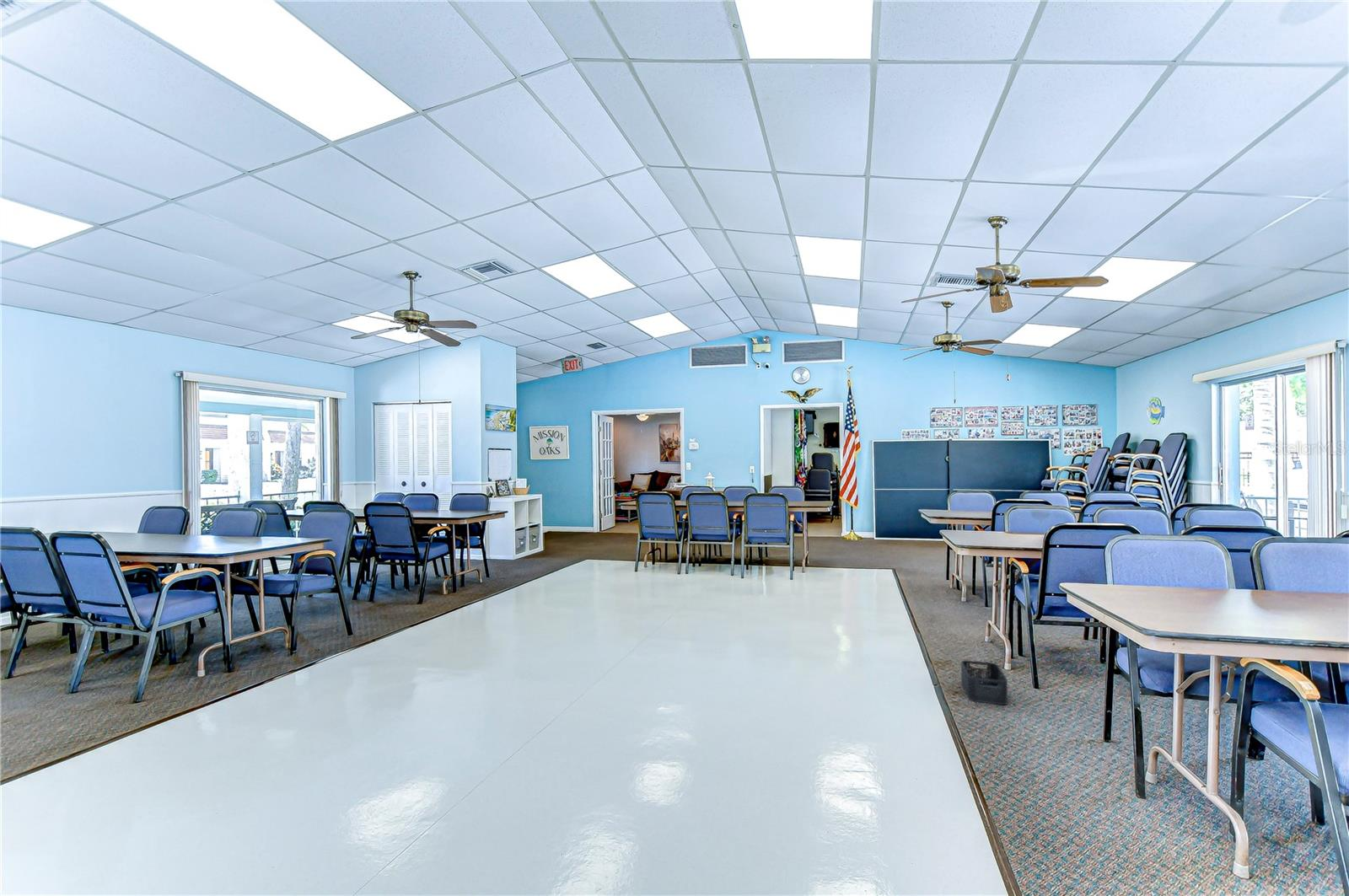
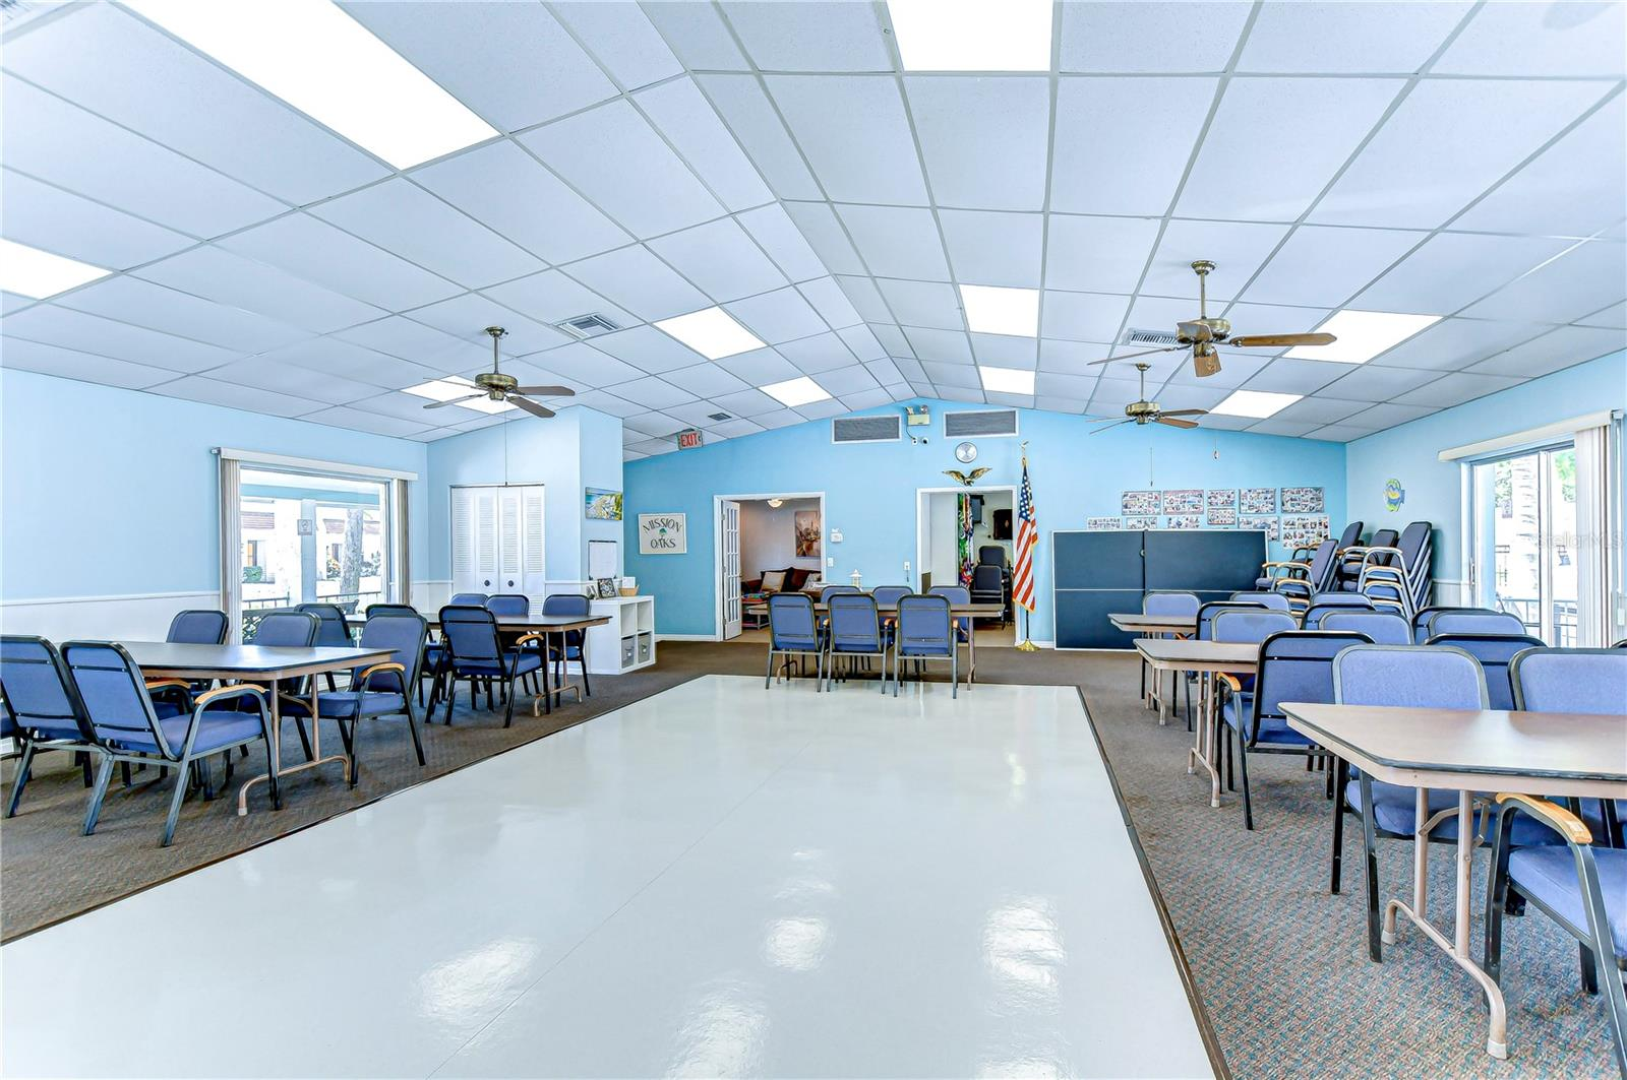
- storage bin [960,659,1008,706]
